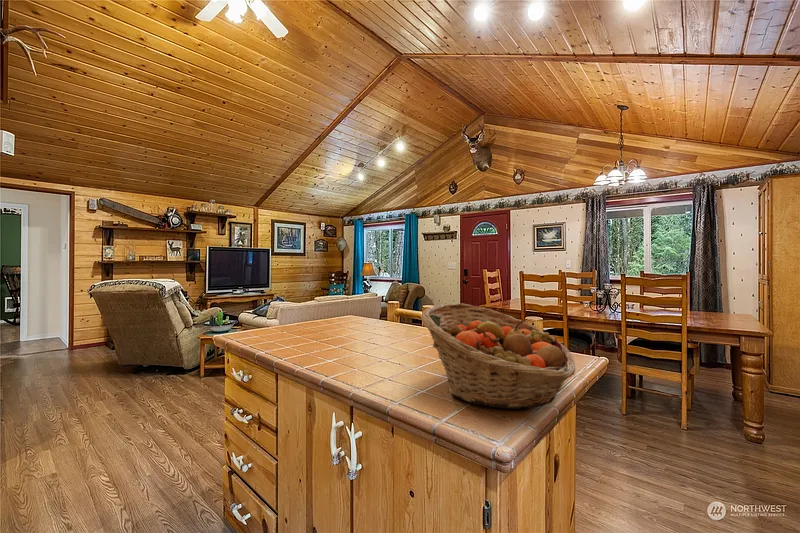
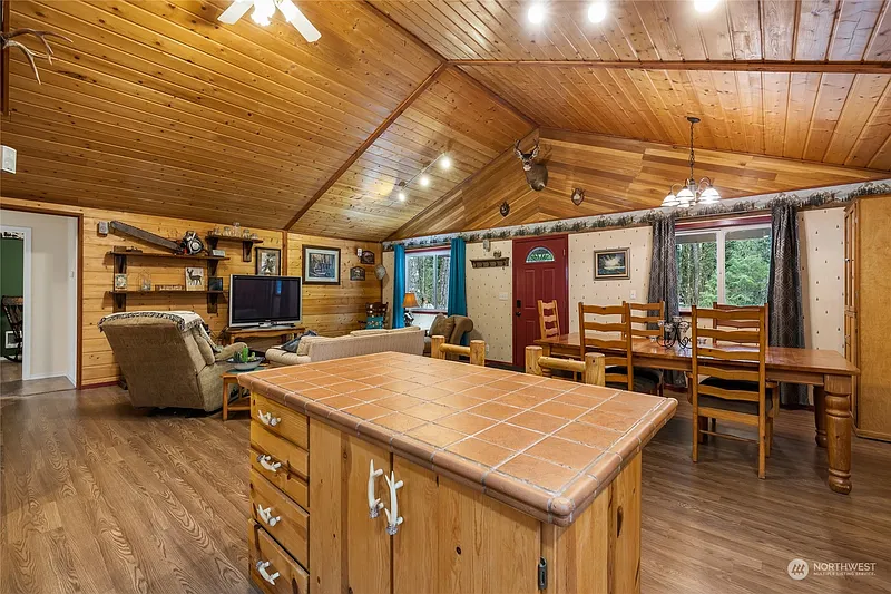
- fruit basket [420,303,576,410]
